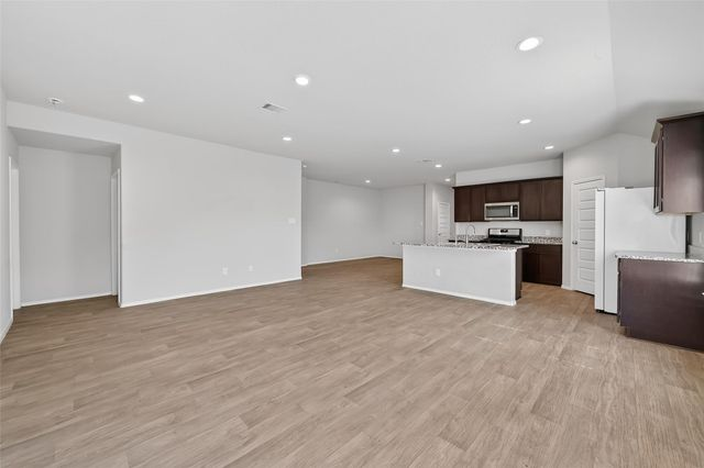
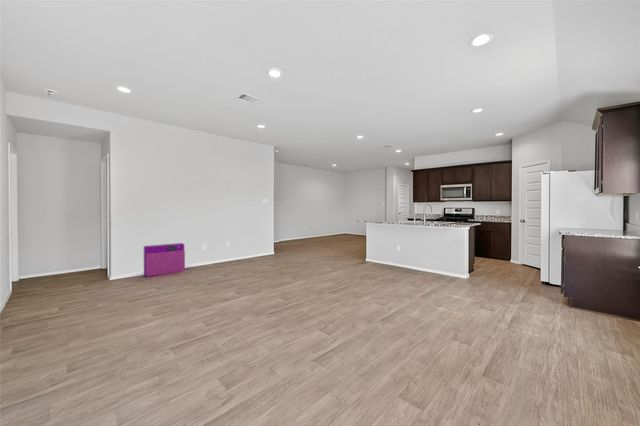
+ air purifier [143,242,186,278]
